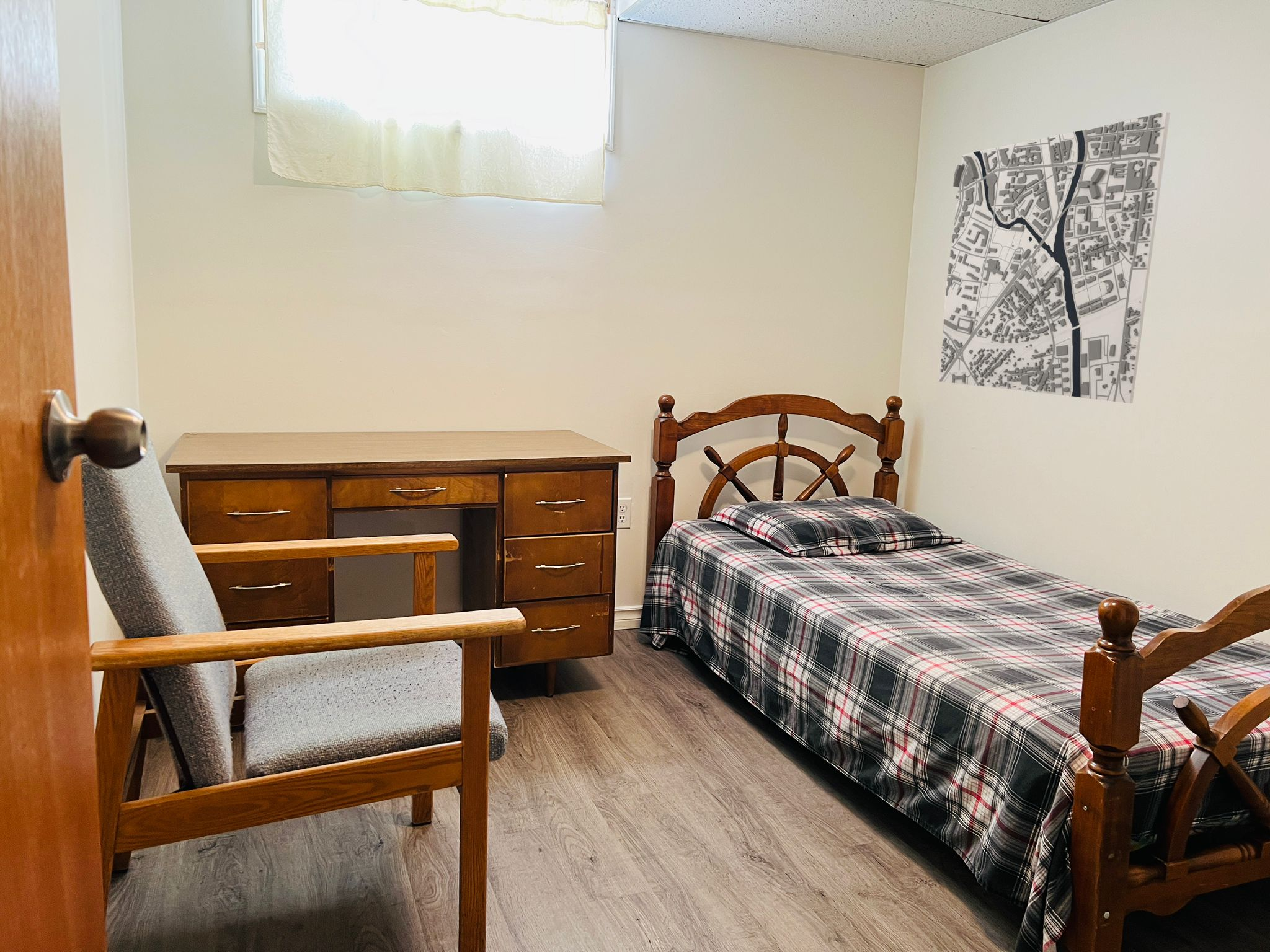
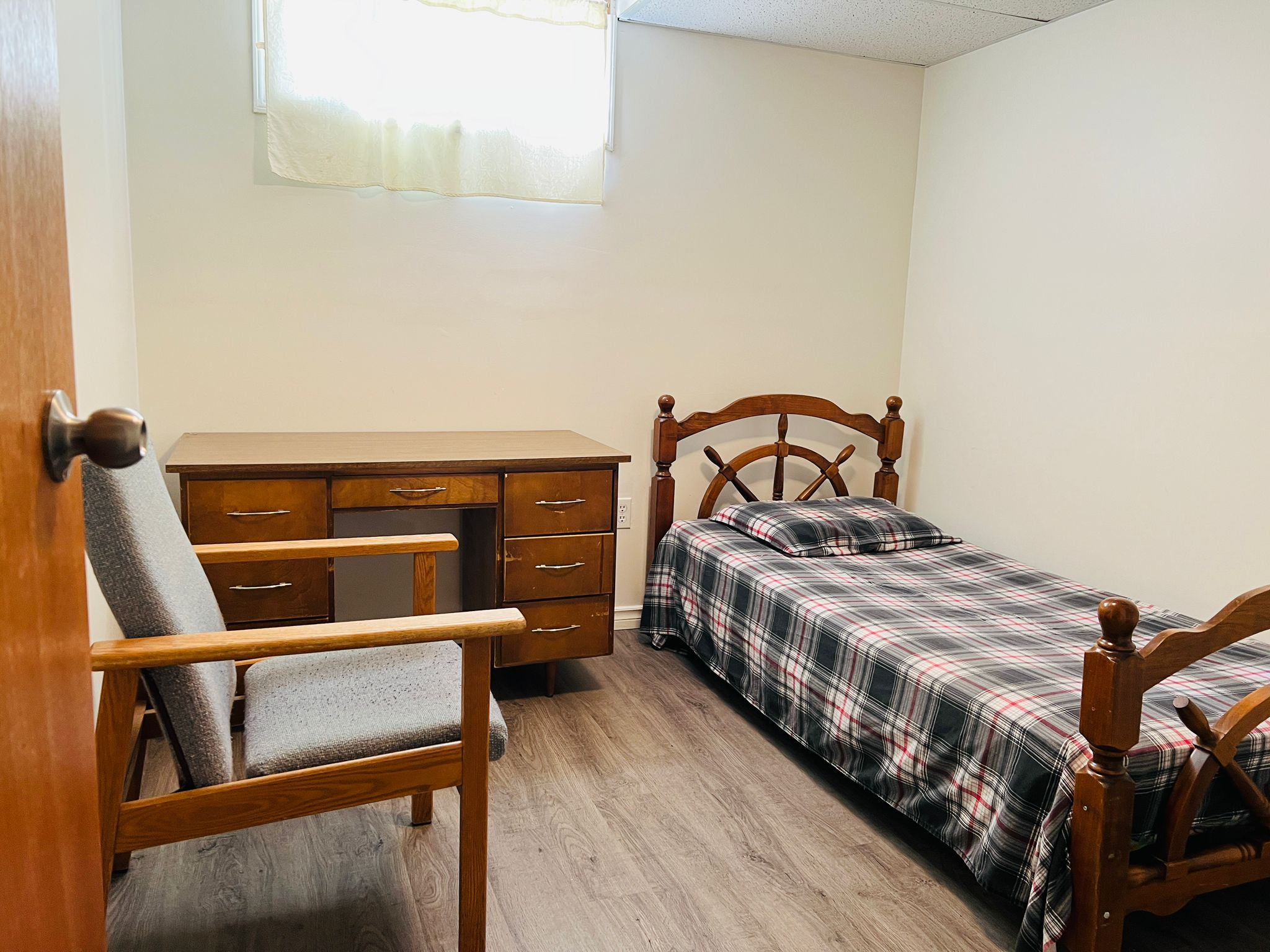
- map [938,112,1171,404]
